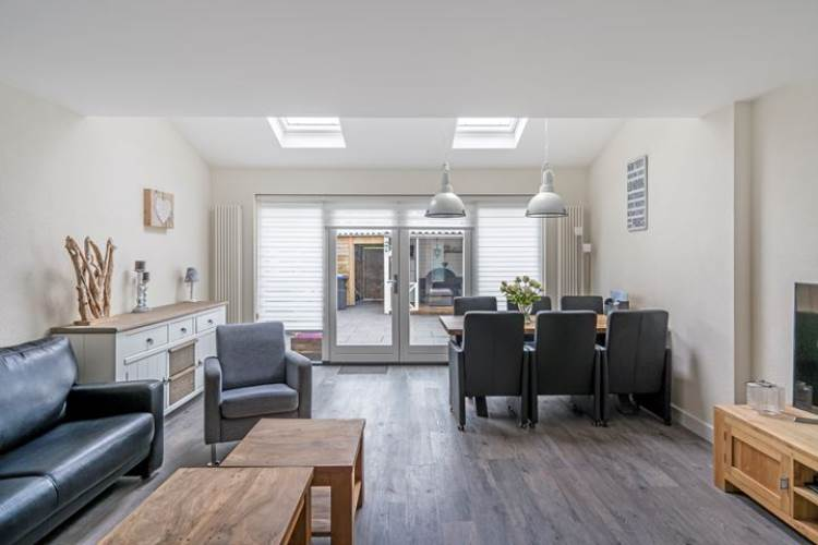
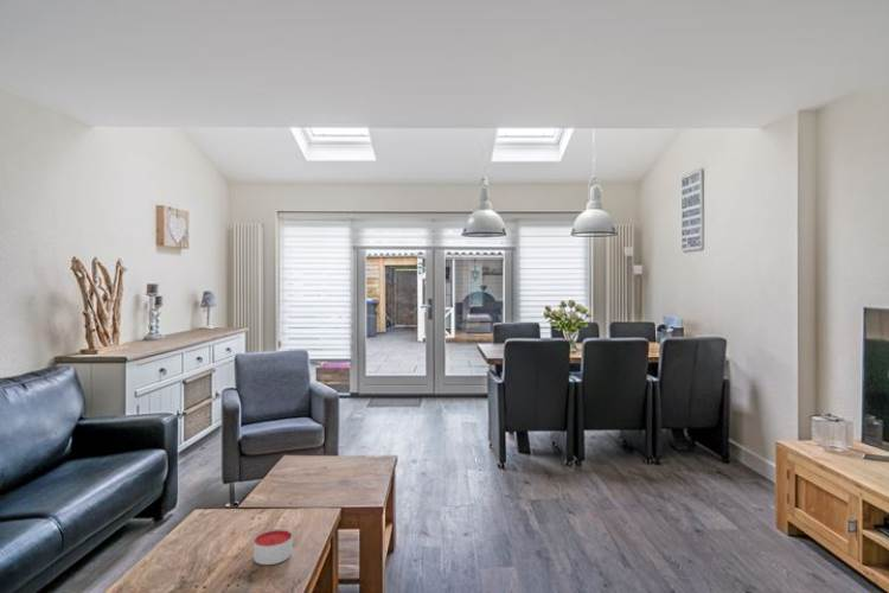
+ candle [252,528,293,566]
